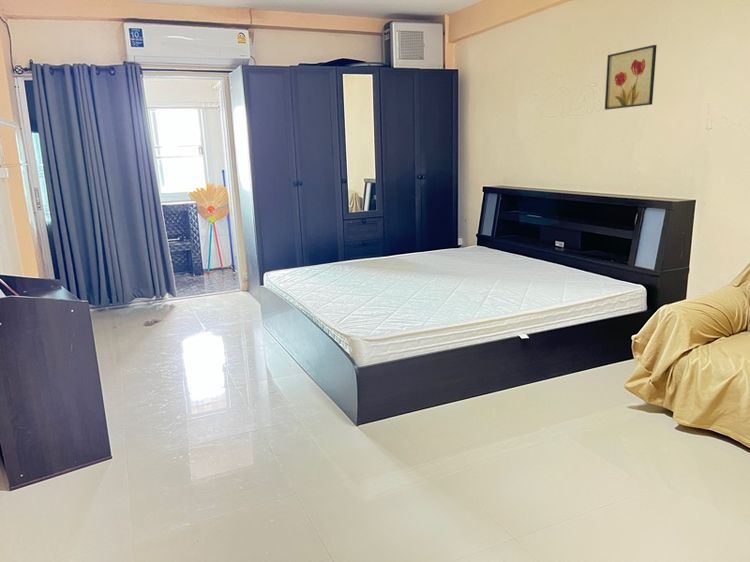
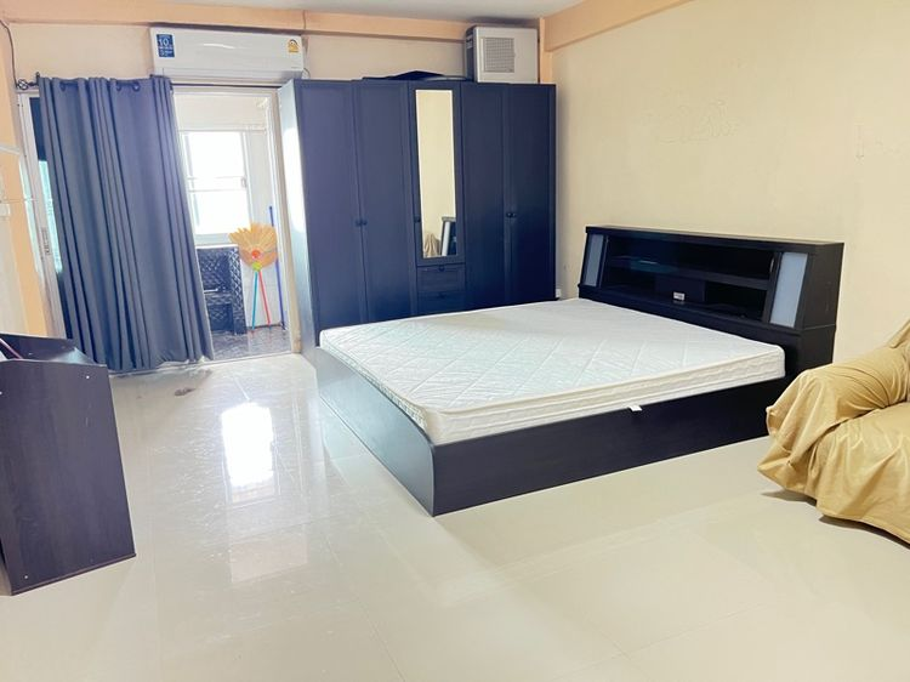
- wall art [604,44,658,111]
